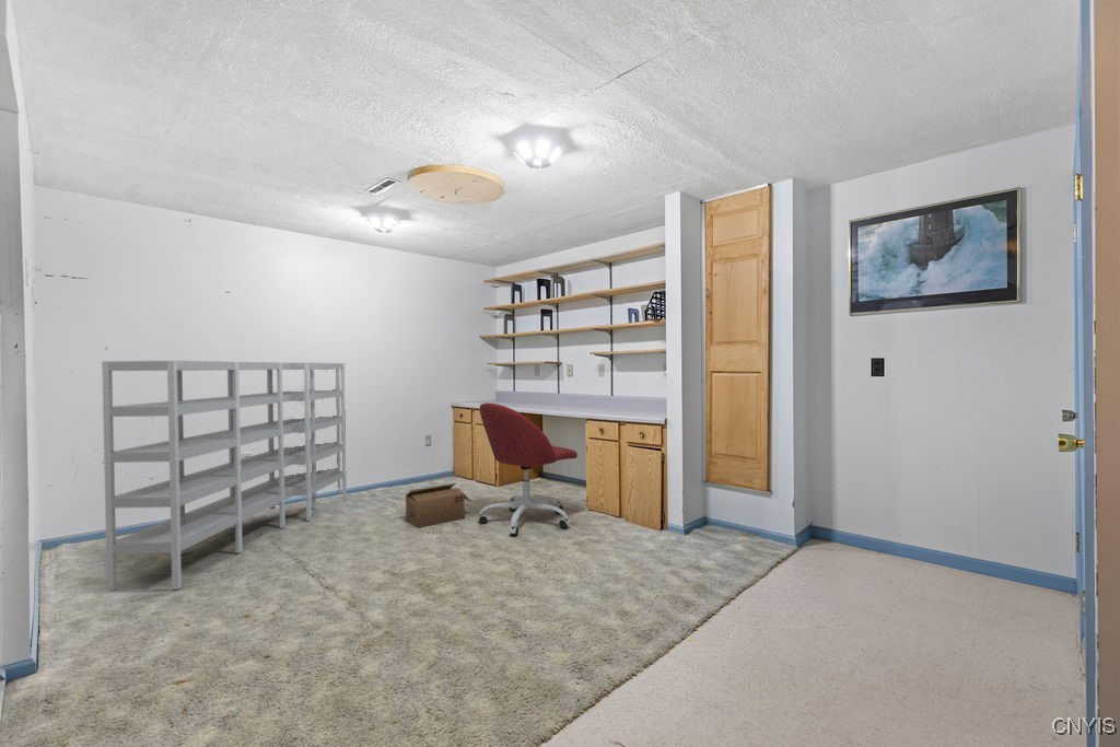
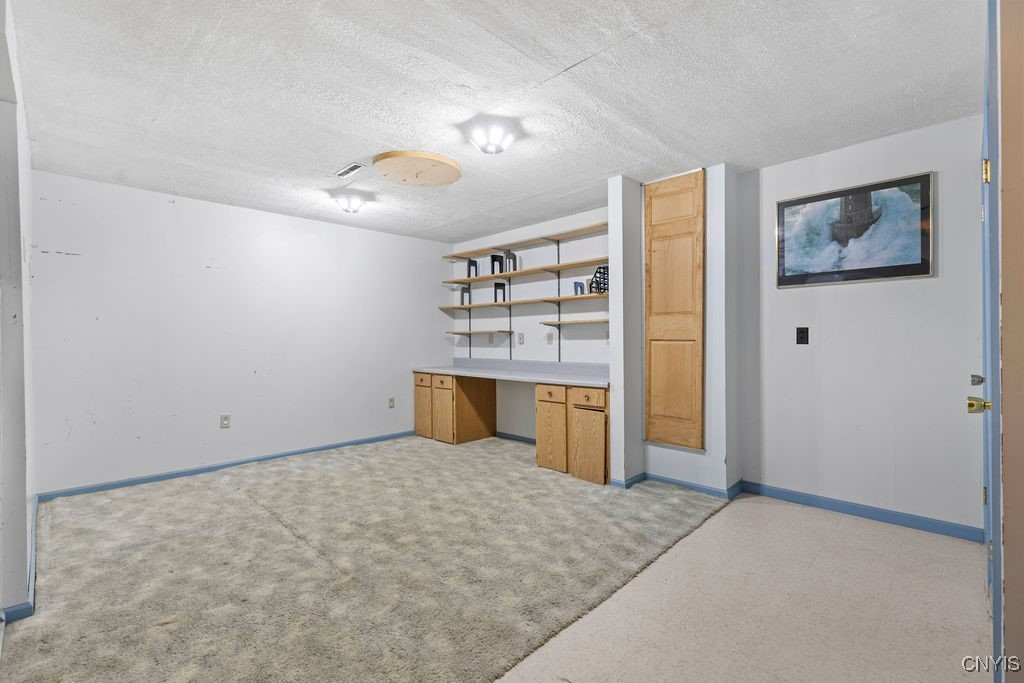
- cardboard box [405,482,471,529]
- shelving unit [101,360,348,591]
- office chair [477,402,579,537]
